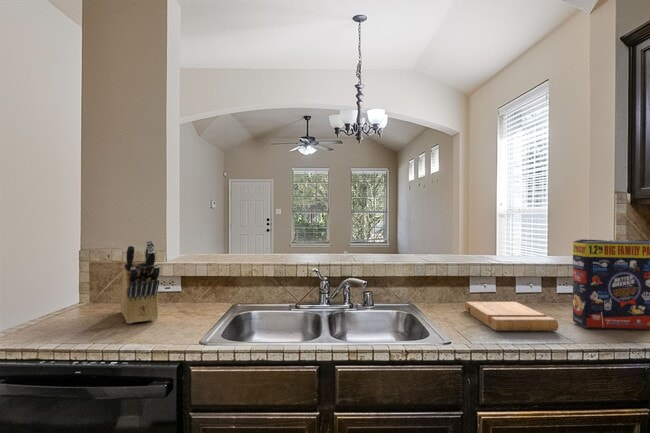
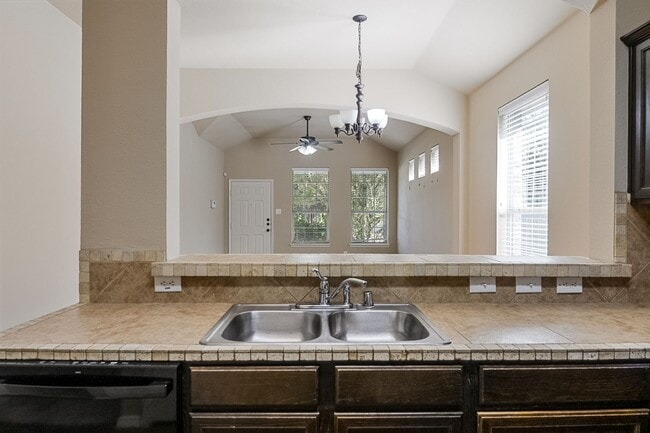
- cutting board [464,301,559,332]
- cereal box [572,238,650,331]
- knife block [120,240,161,325]
